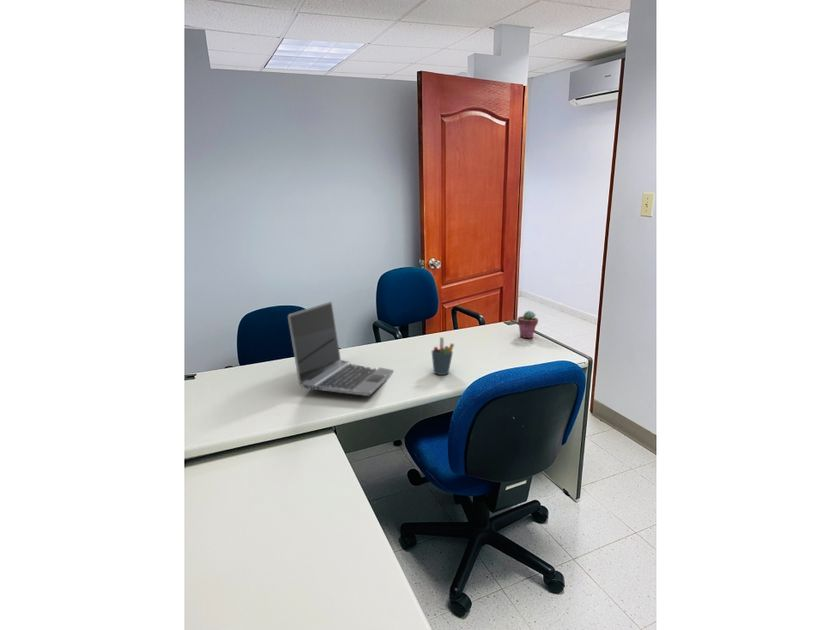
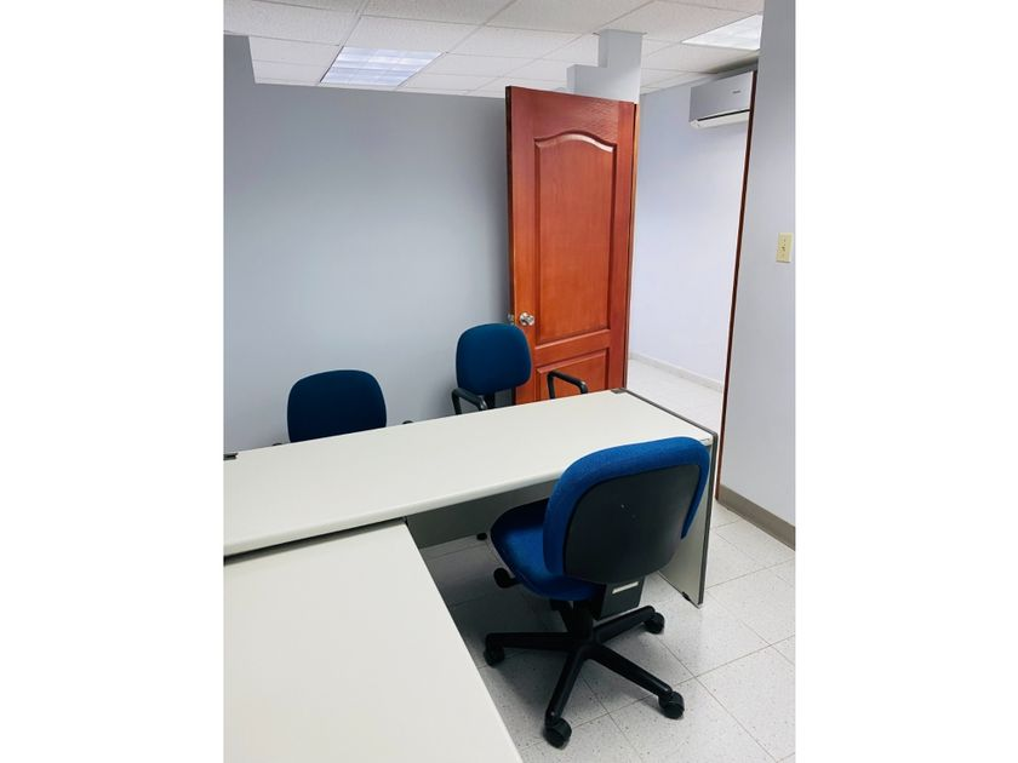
- laptop [287,301,395,397]
- potted succulent [517,310,539,339]
- pen holder [431,337,455,376]
